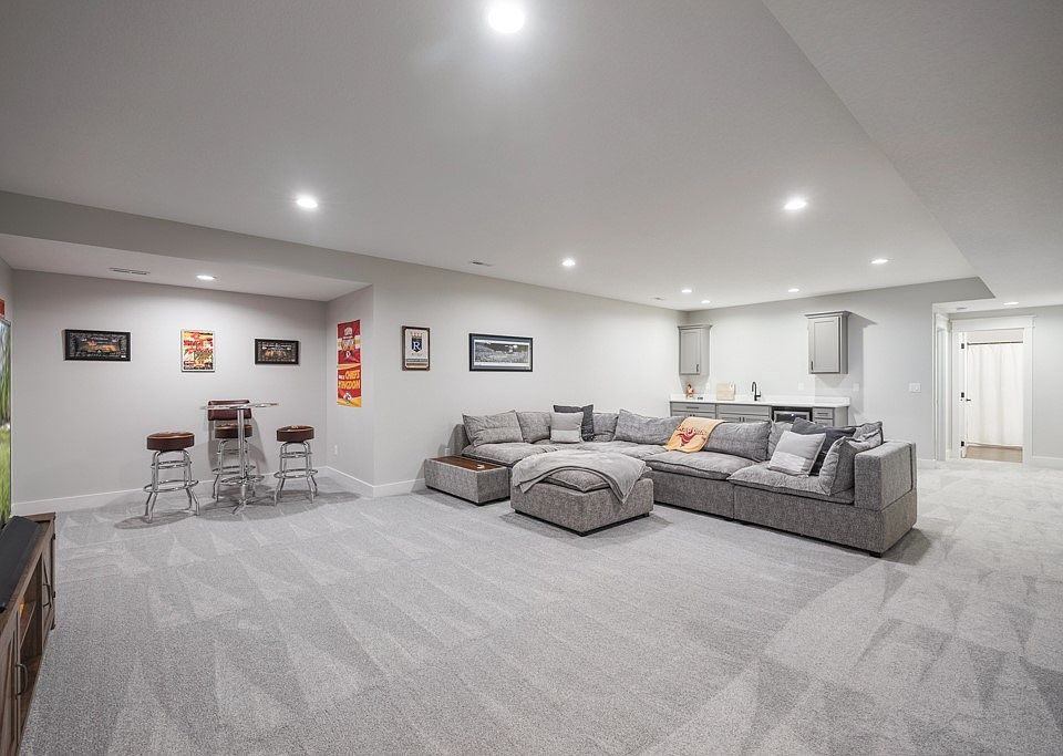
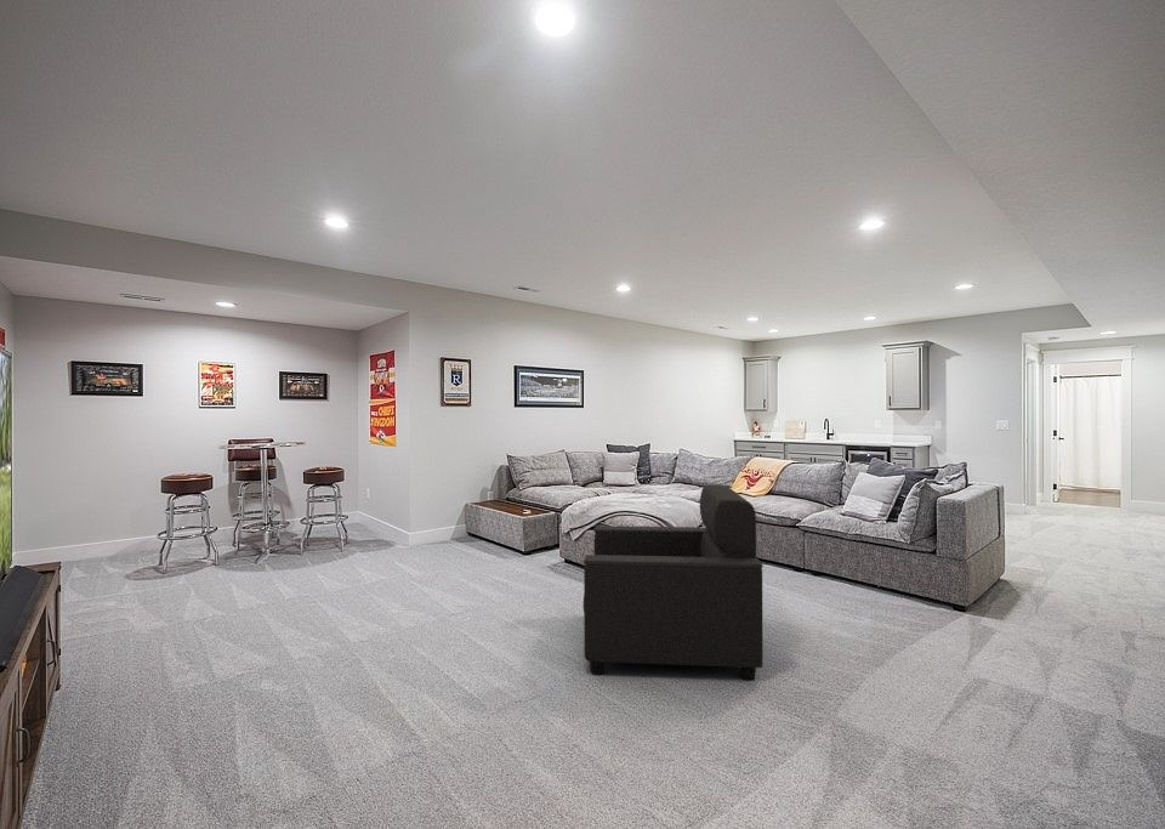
+ armchair [582,484,763,682]
